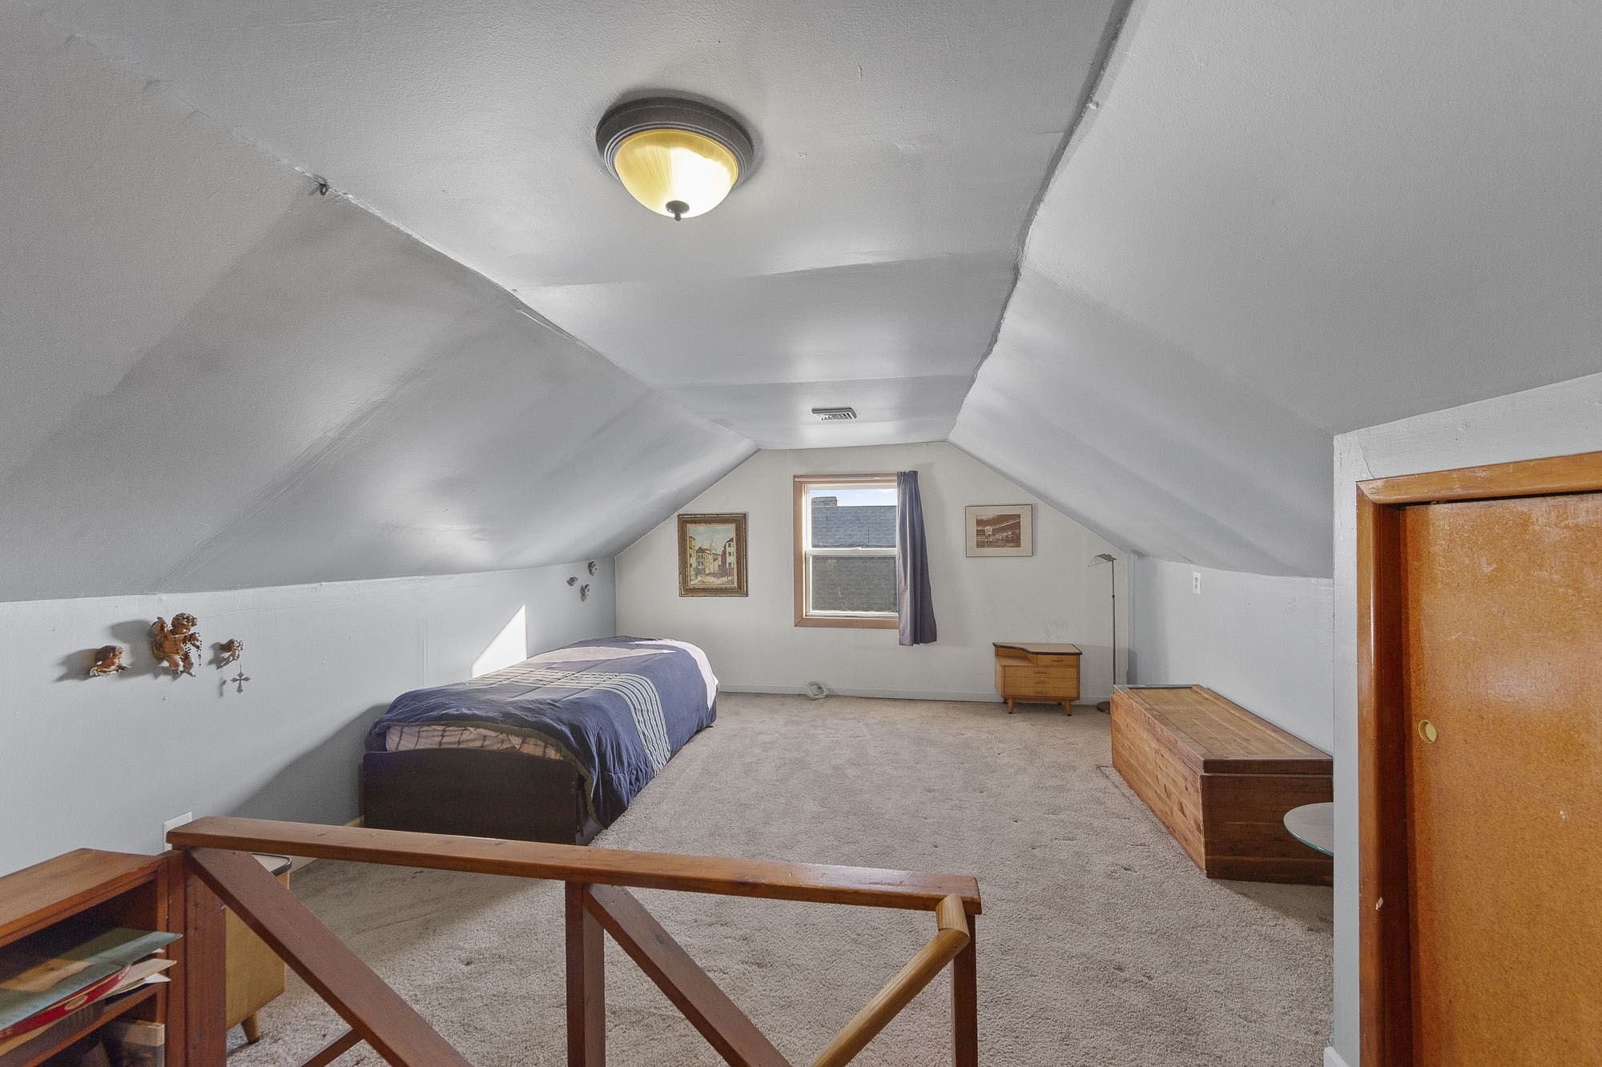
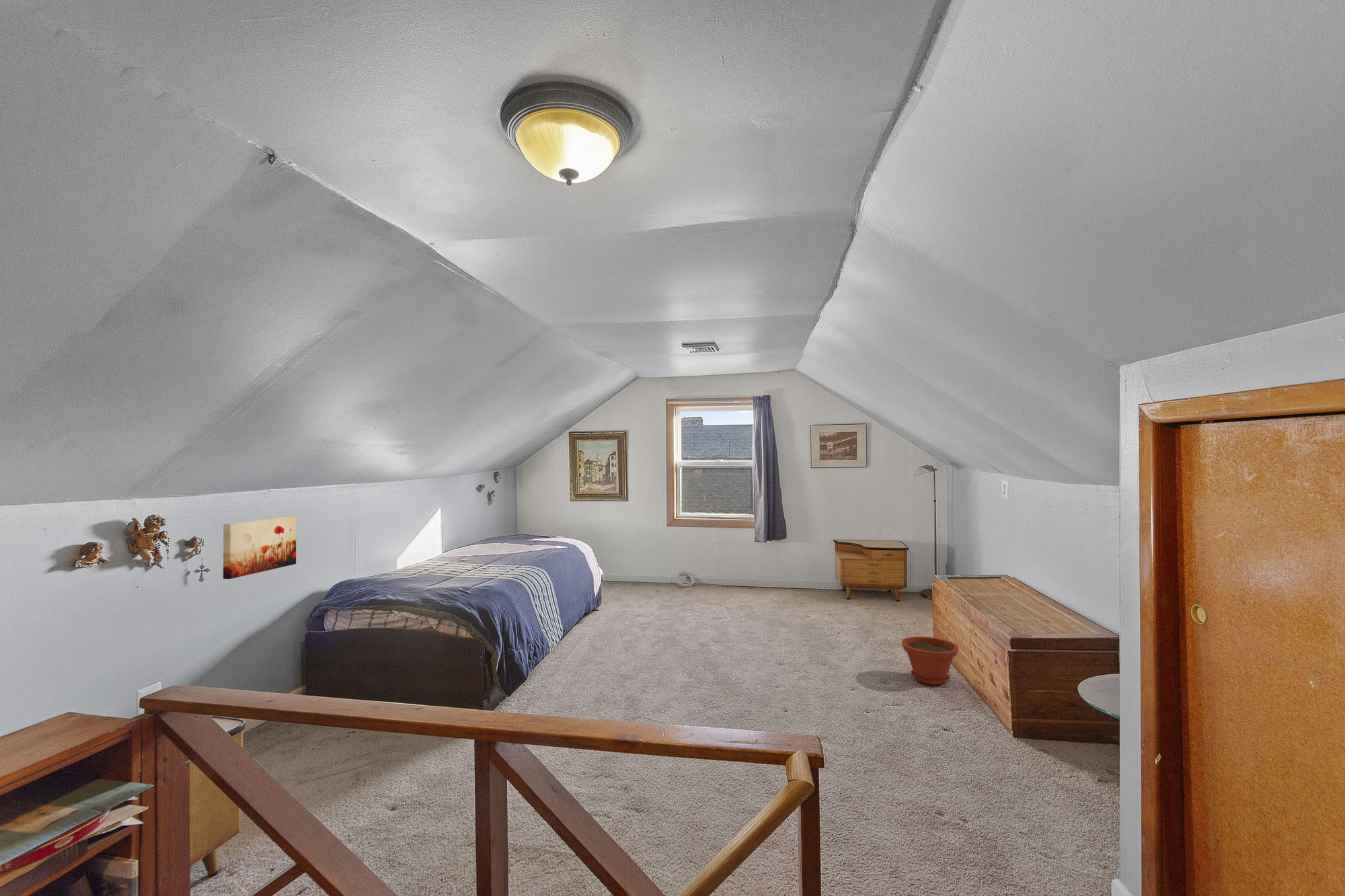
+ wall art [223,515,297,579]
+ plant pot [901,636,960,686]
